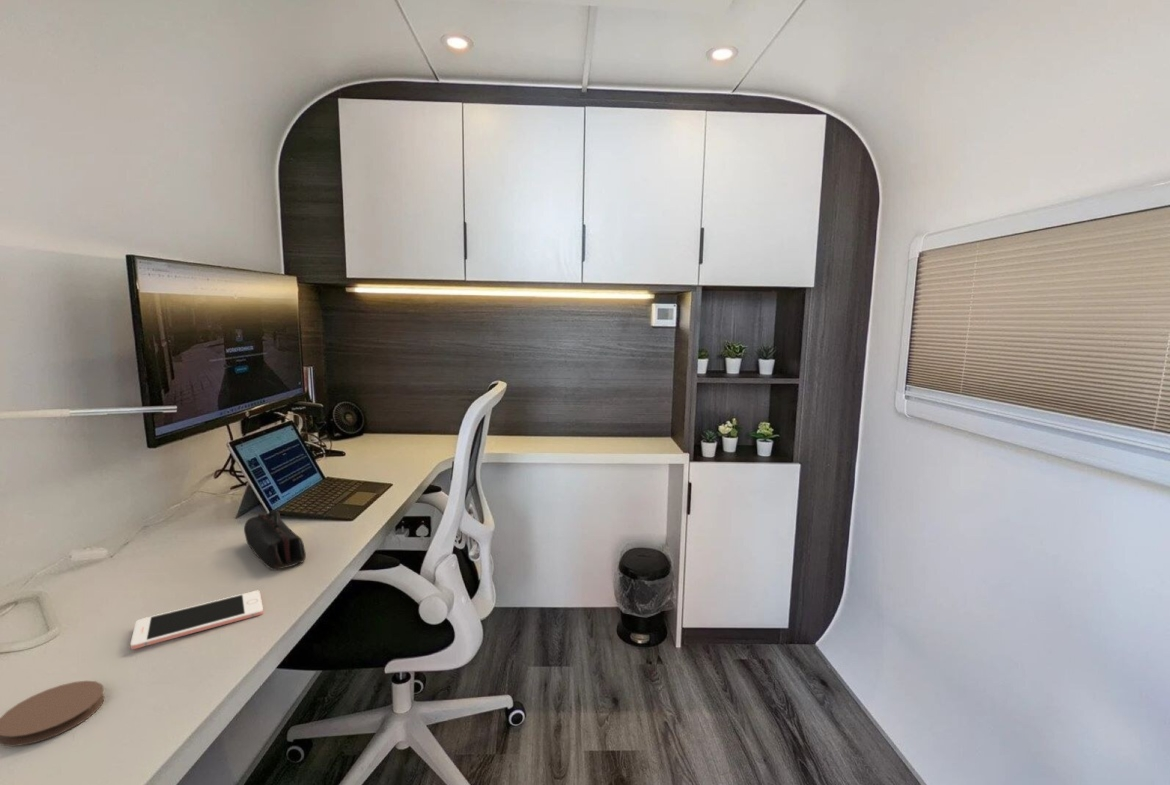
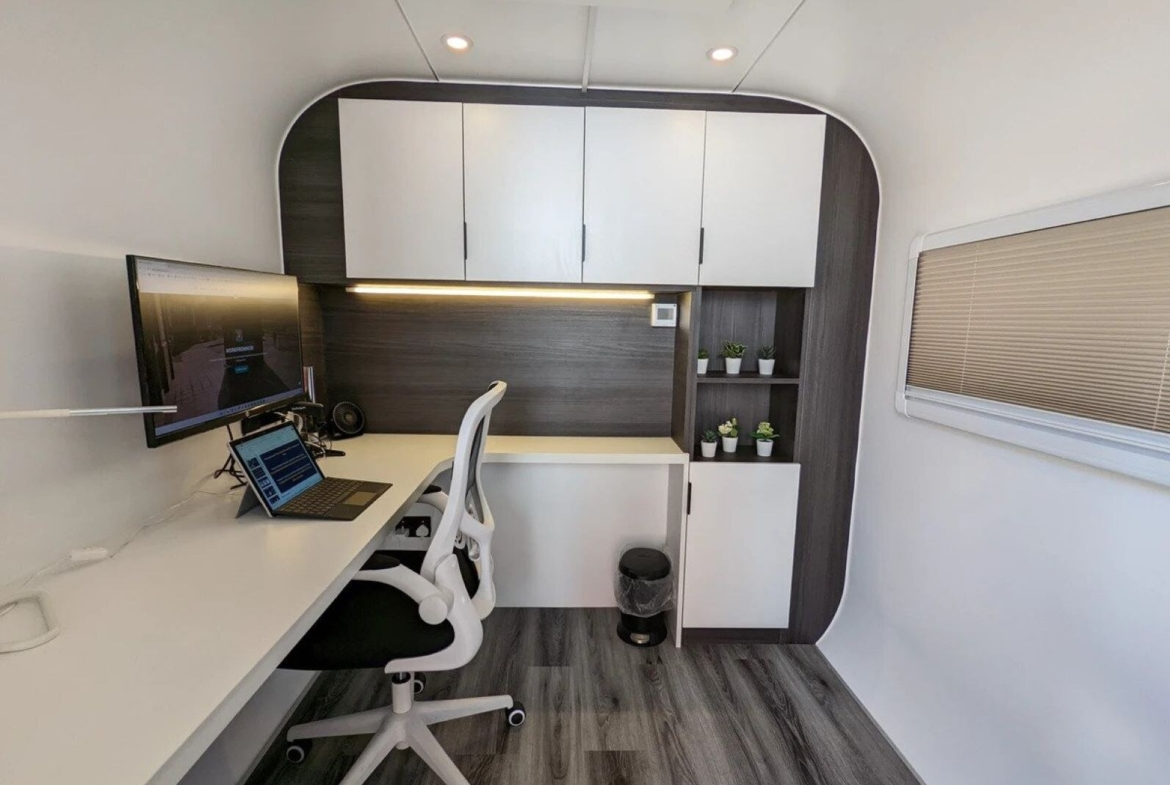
- coaster [0,680,106,747]
- cell phone [130,590,264,650]
- pencil case [243,509,307,571]
